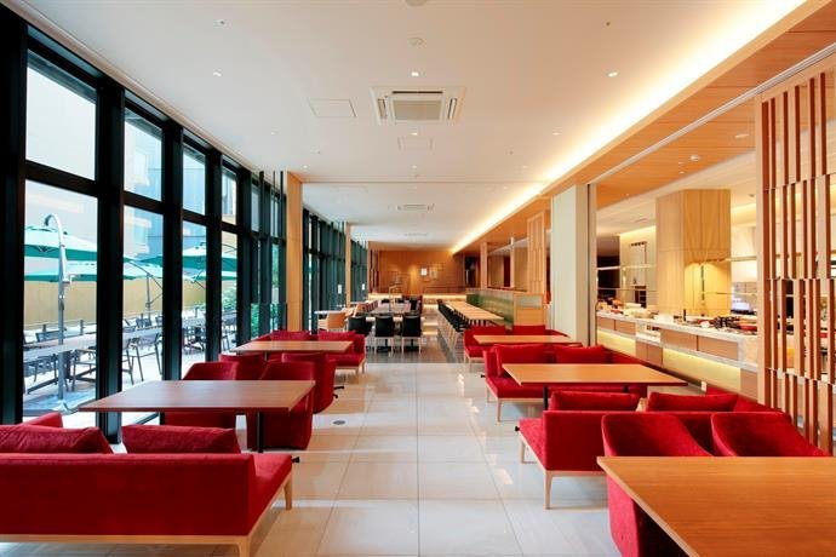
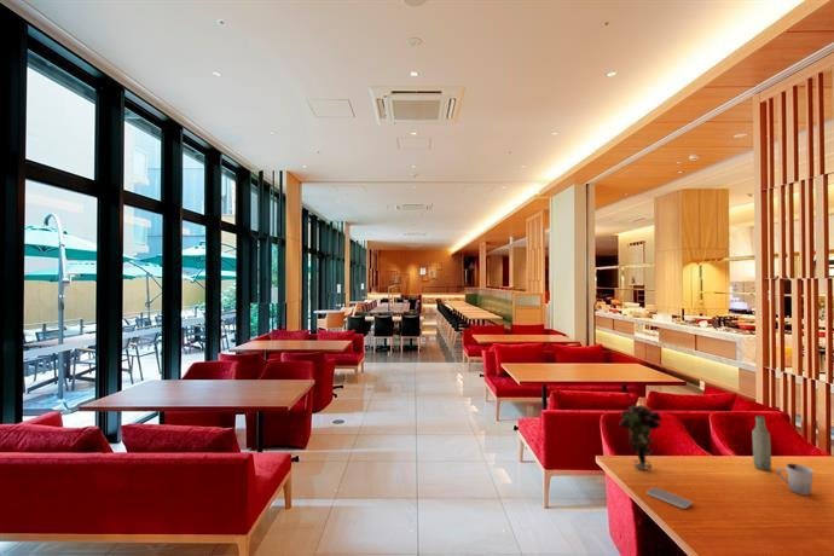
+ cup [776,463,815,497]
+ smartphone [645,486,693,510]
+ bottle [751,415,772,471]
+ flower [618,404,664,471]
